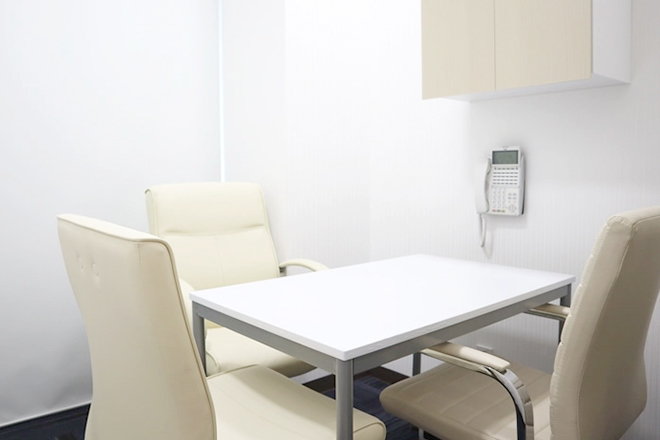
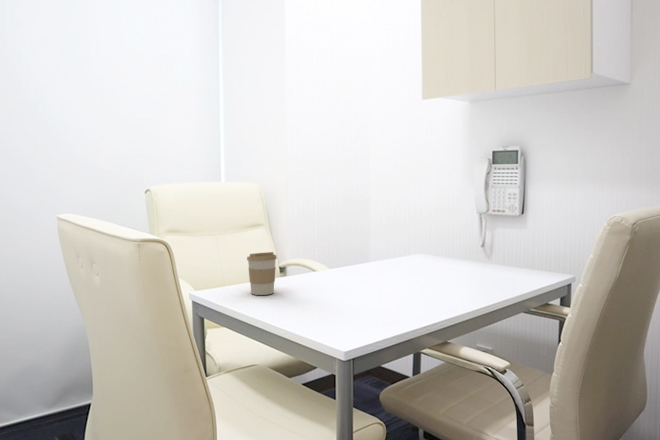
+ coffee cup [246,251,278,296]
